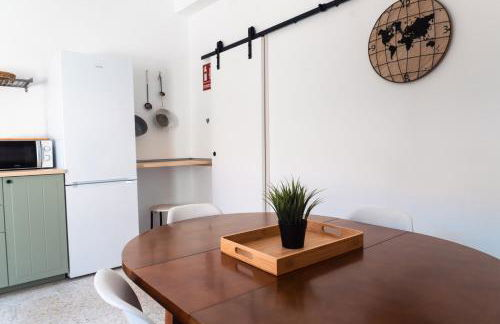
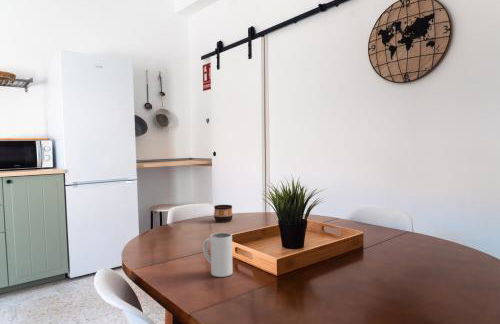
+ cup [213,204,234,223]
+ mug [202,232,234,278]
